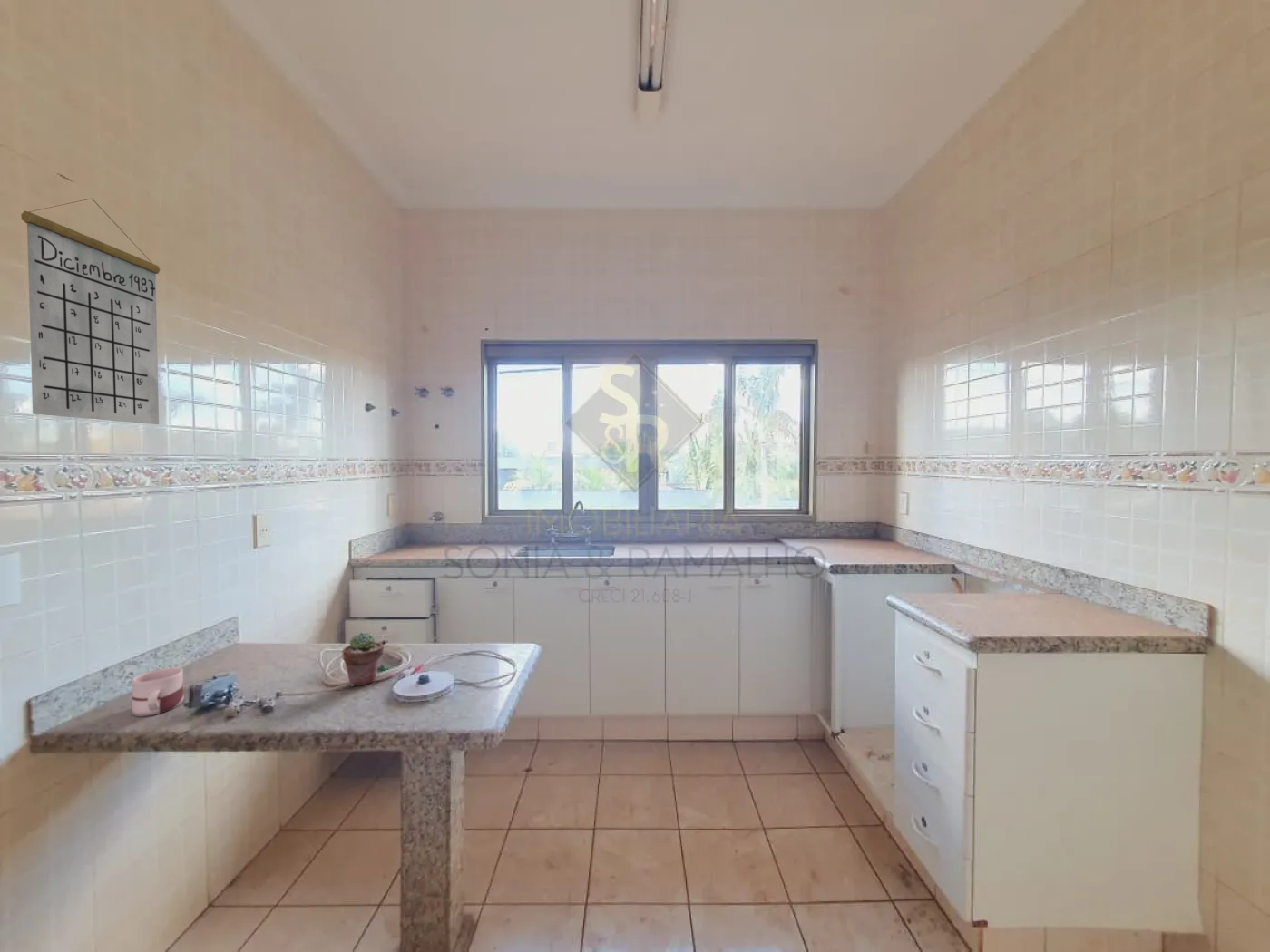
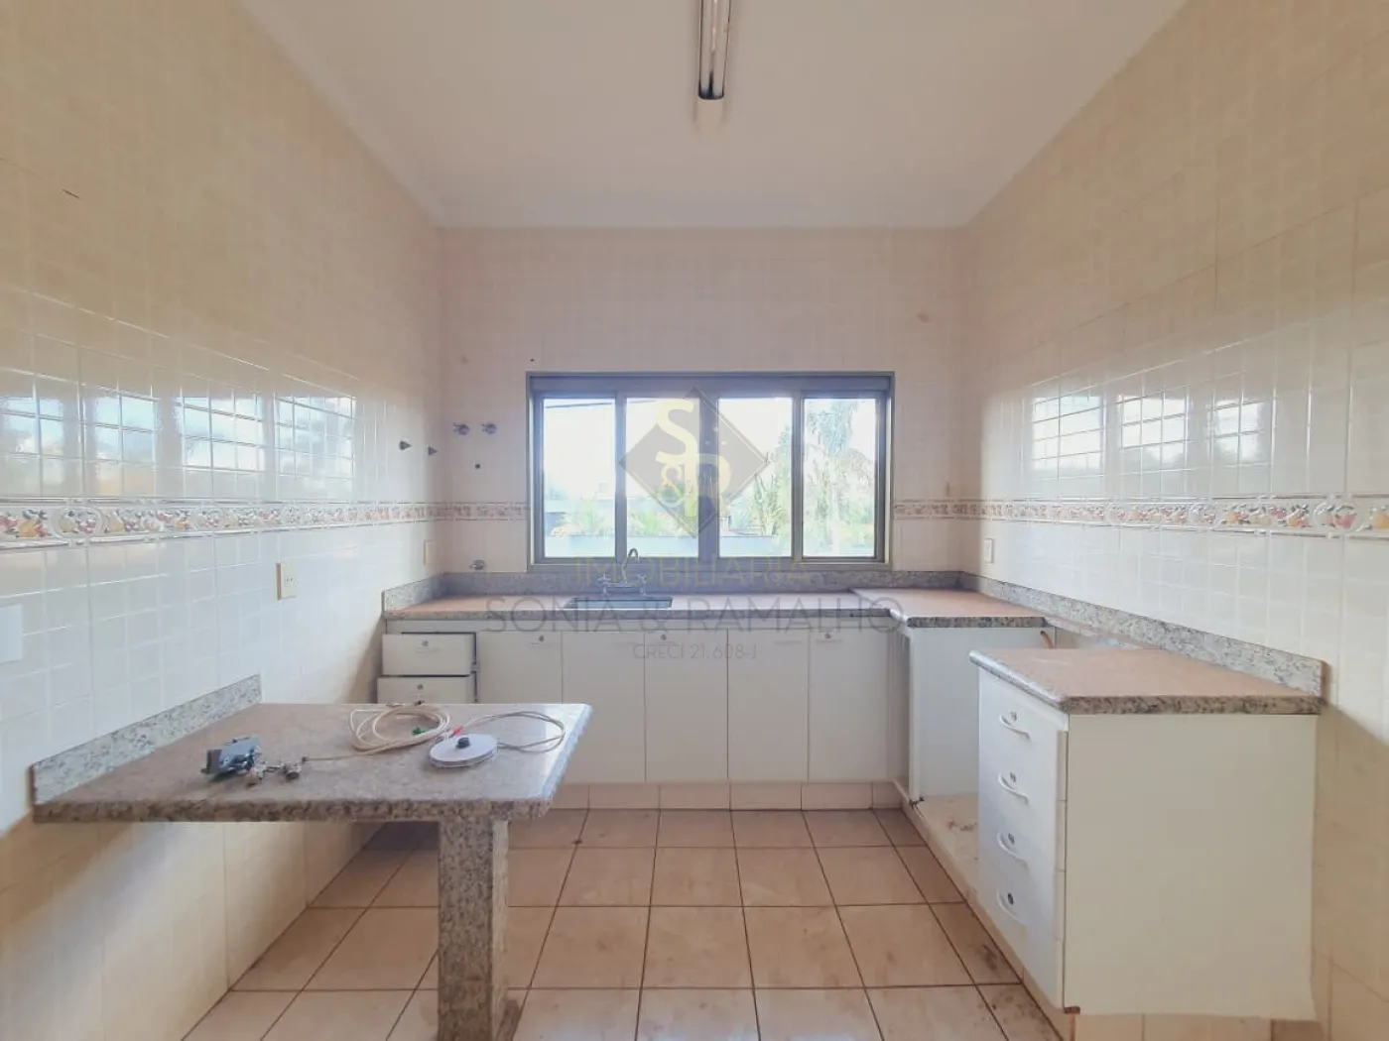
- potted succulent [342,631,385,687]
- calendar [20,198,161,425]
- mug [131,666,185,718]
